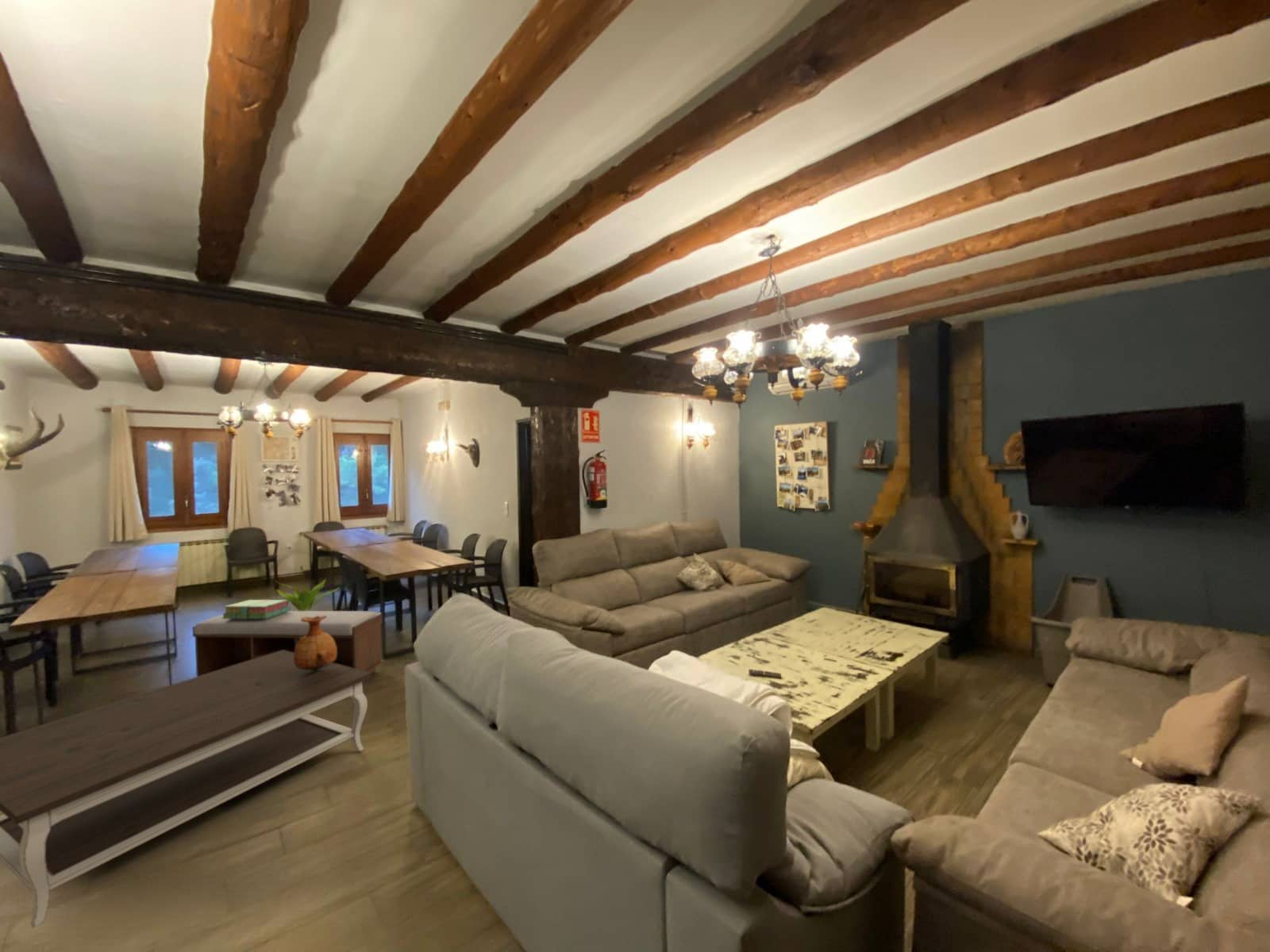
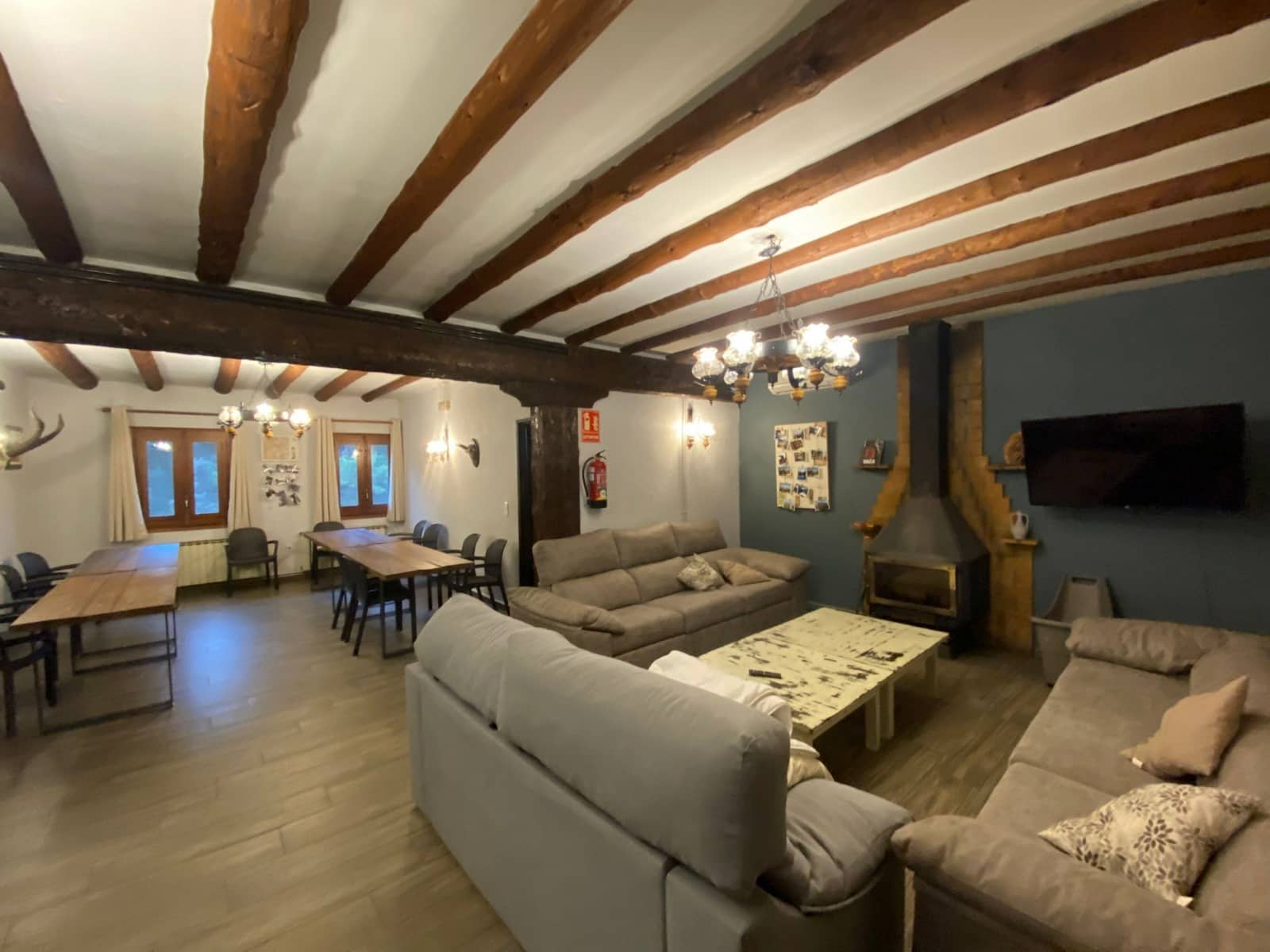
- coffee table [0,651,372,928]
- stack of books [221,599,291,619]
- bench [191,610,384,678]
- potted plant [275,578,339,611]
- vase [294,616,337,670]
